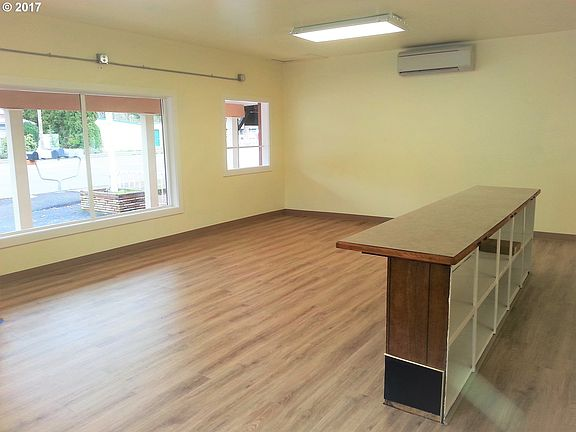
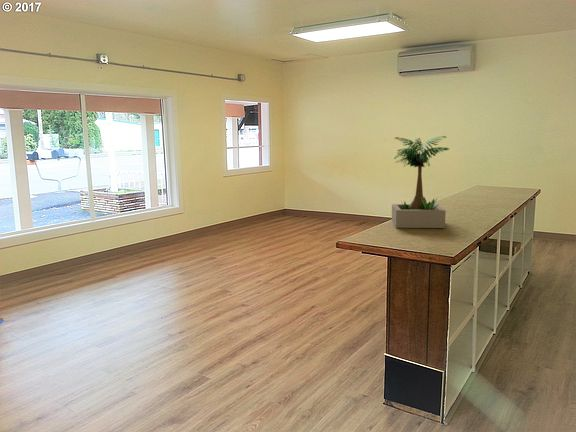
+ potted plant [391,135,451,229]
